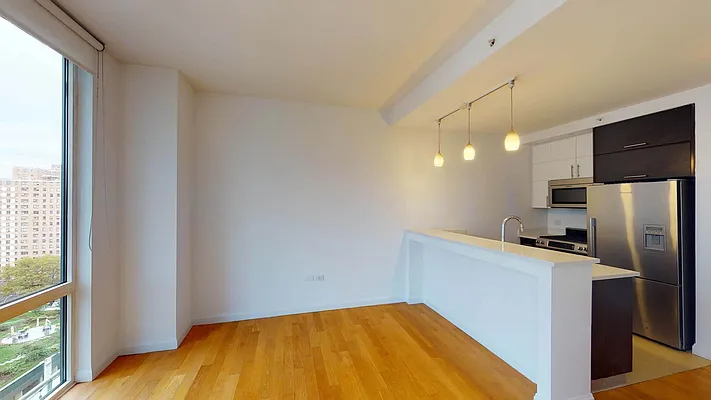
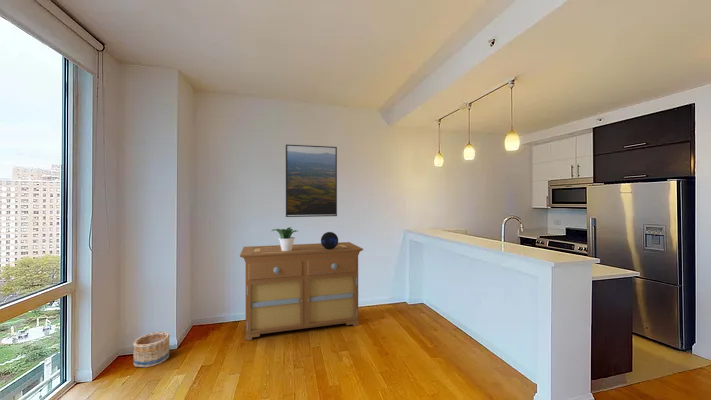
+ decorative sphere [320,231,339,249]
+ potted plant [271,226,299,251]
+ sideboard [239,241,364,342]
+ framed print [285,144,338,218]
+ basket [132,331,171,368]
